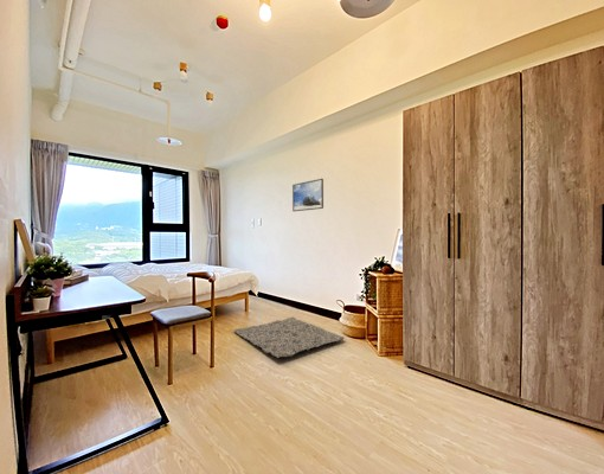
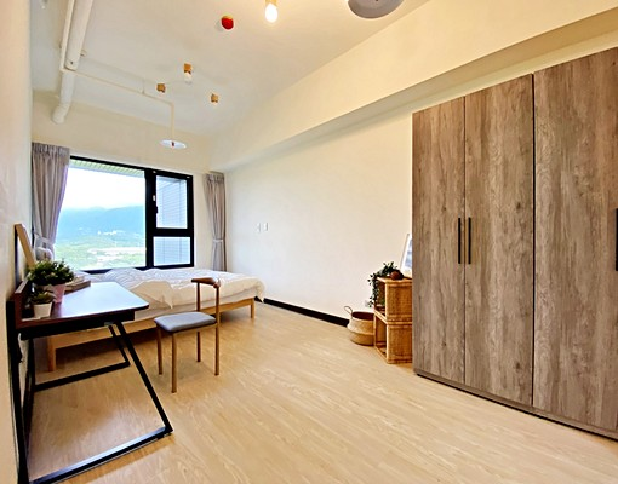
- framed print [291,178,325,212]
- rug [232,315,345,359]
